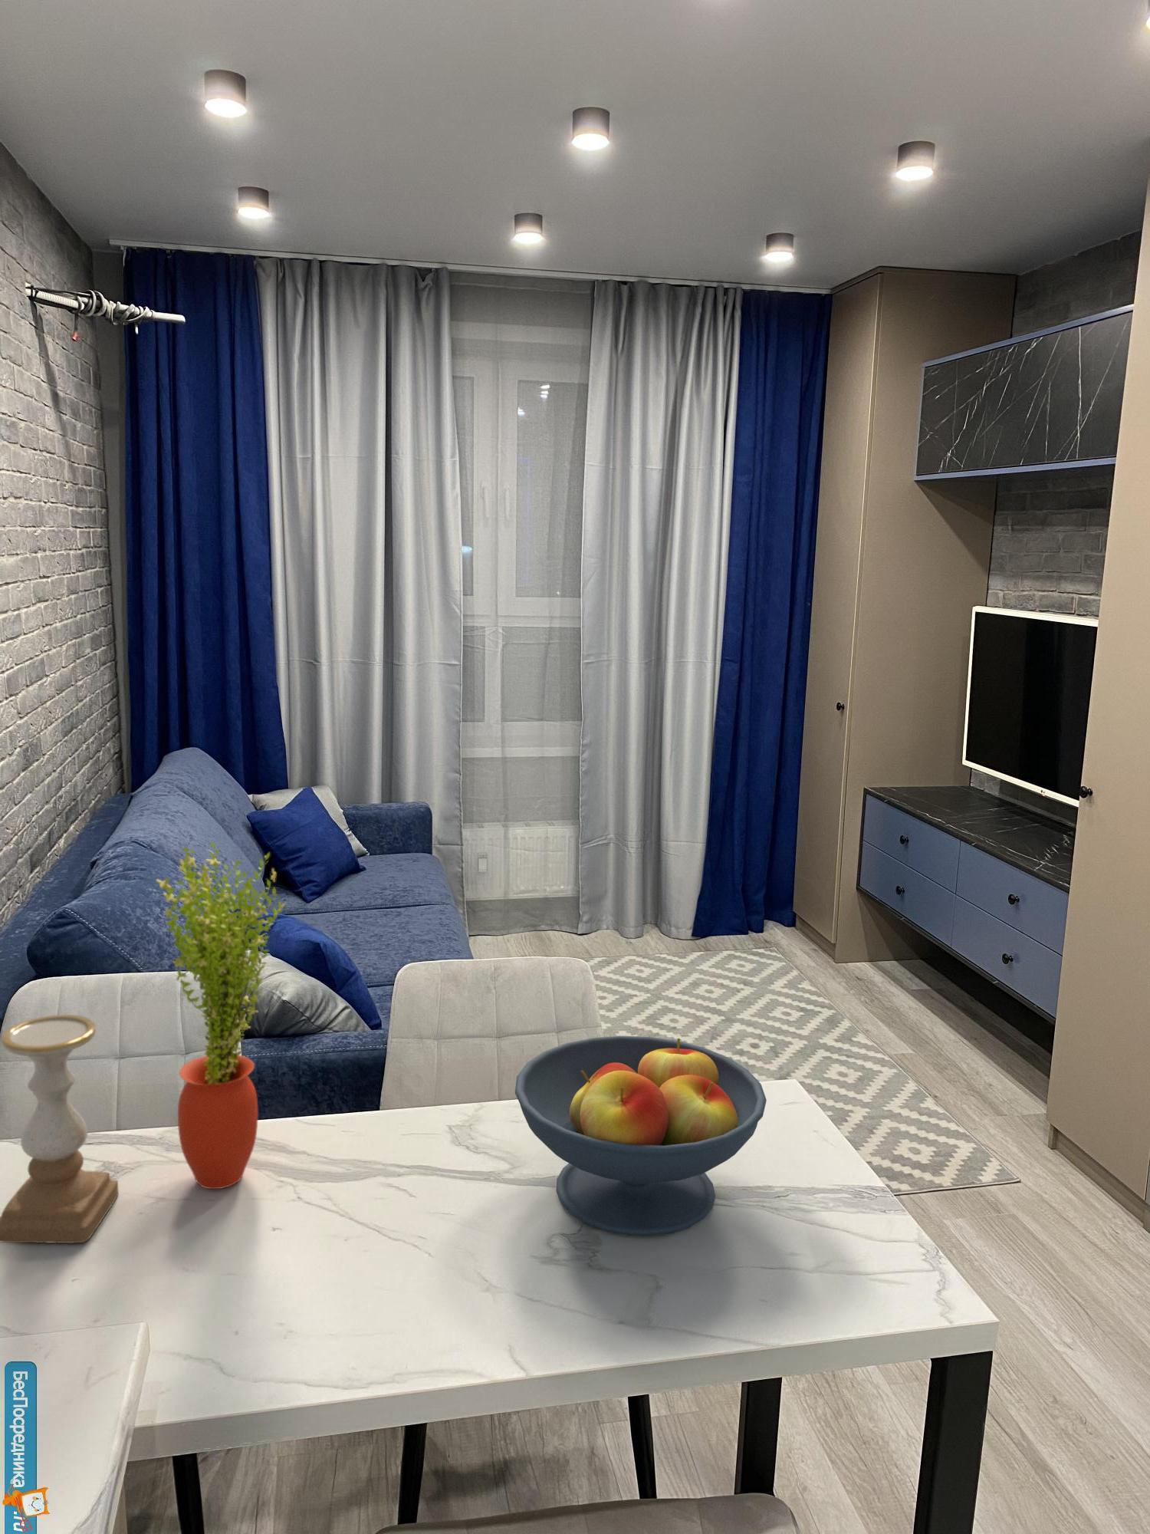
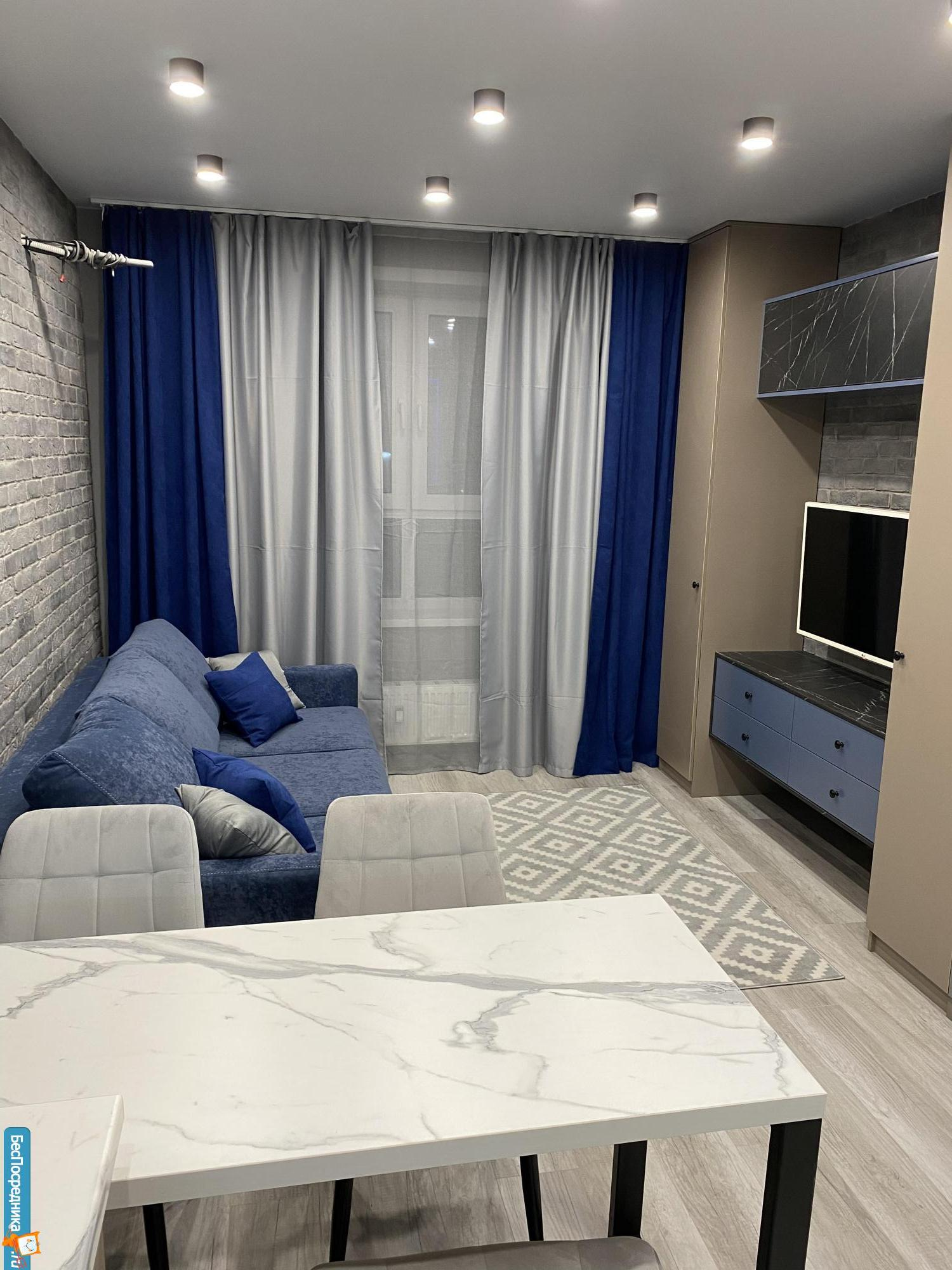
- potted plant [155,841,288,1190]
- fruit bowl [515,1035,767,1237]
- candle holder [0,1013,120,1244]
